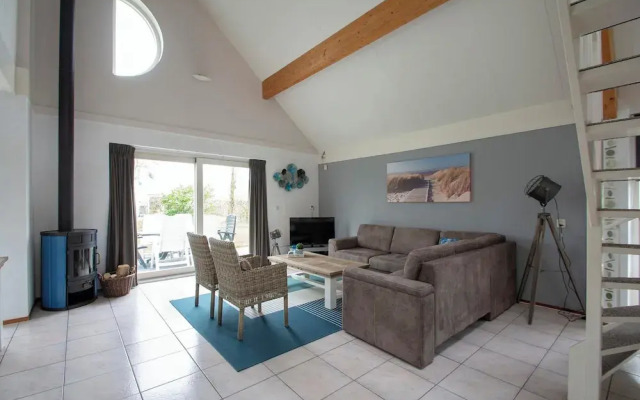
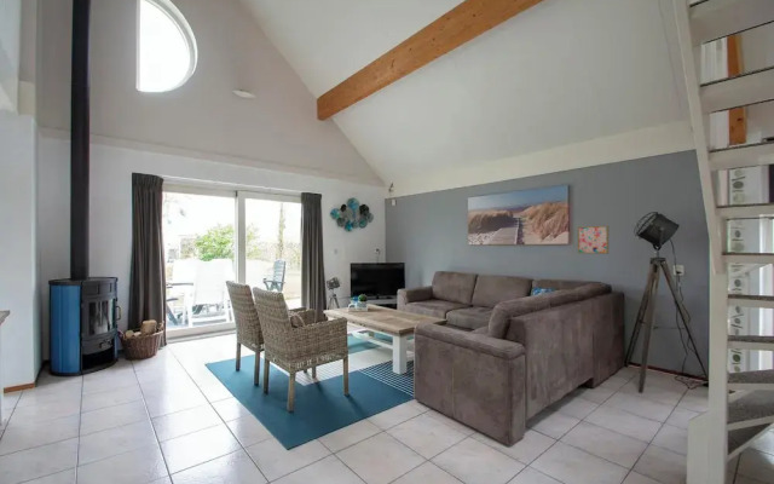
+ wall art [577,225,610,255]
